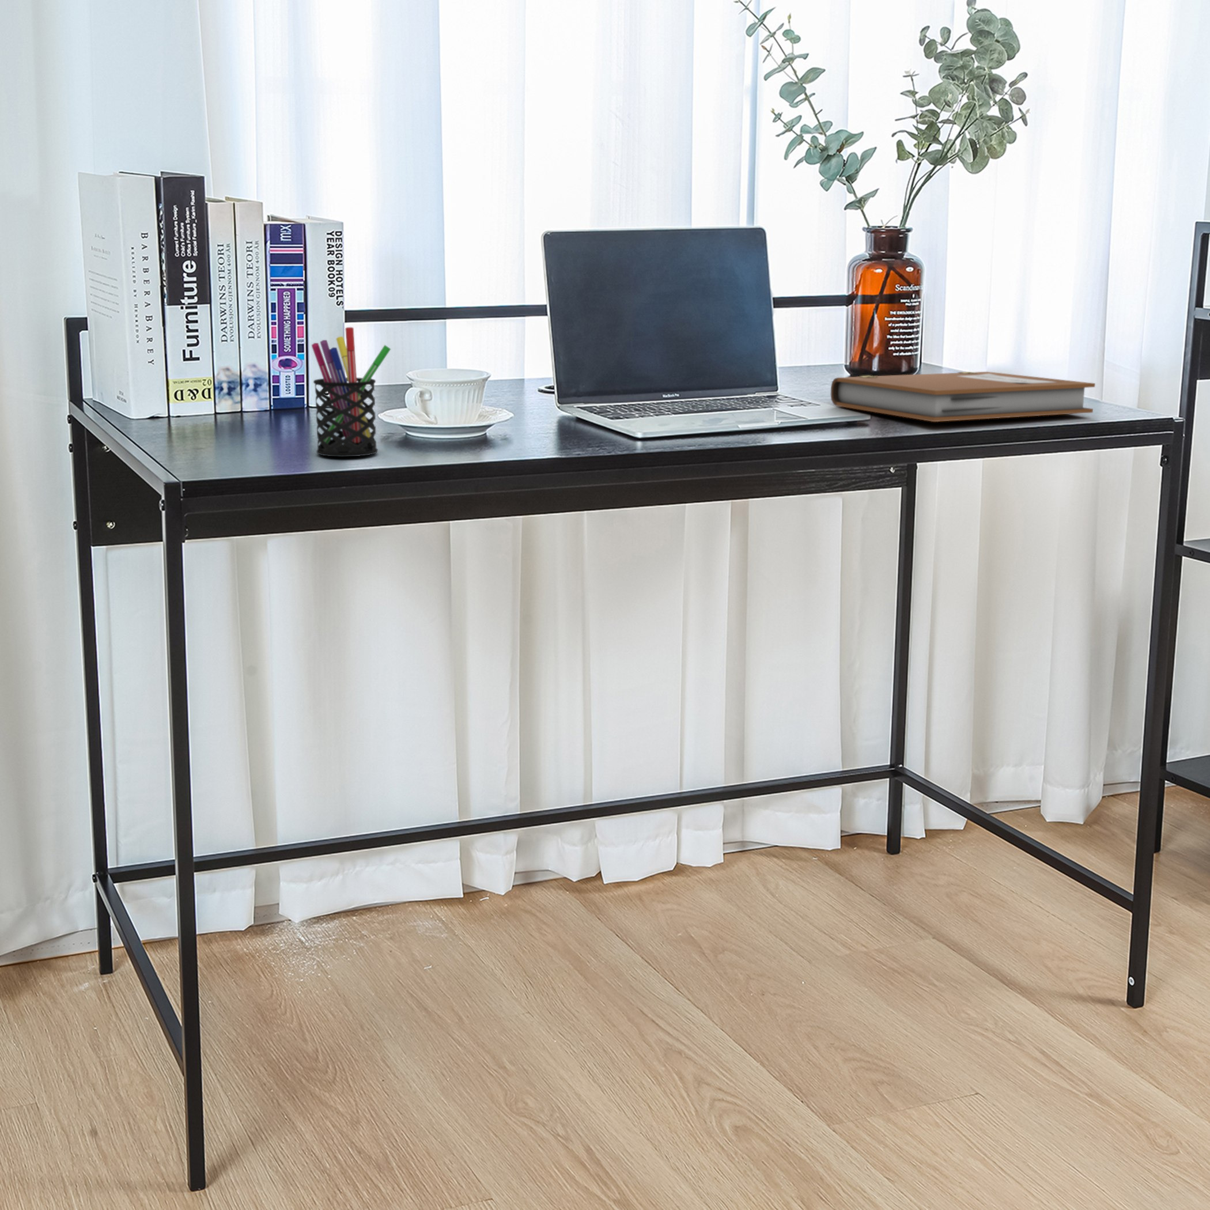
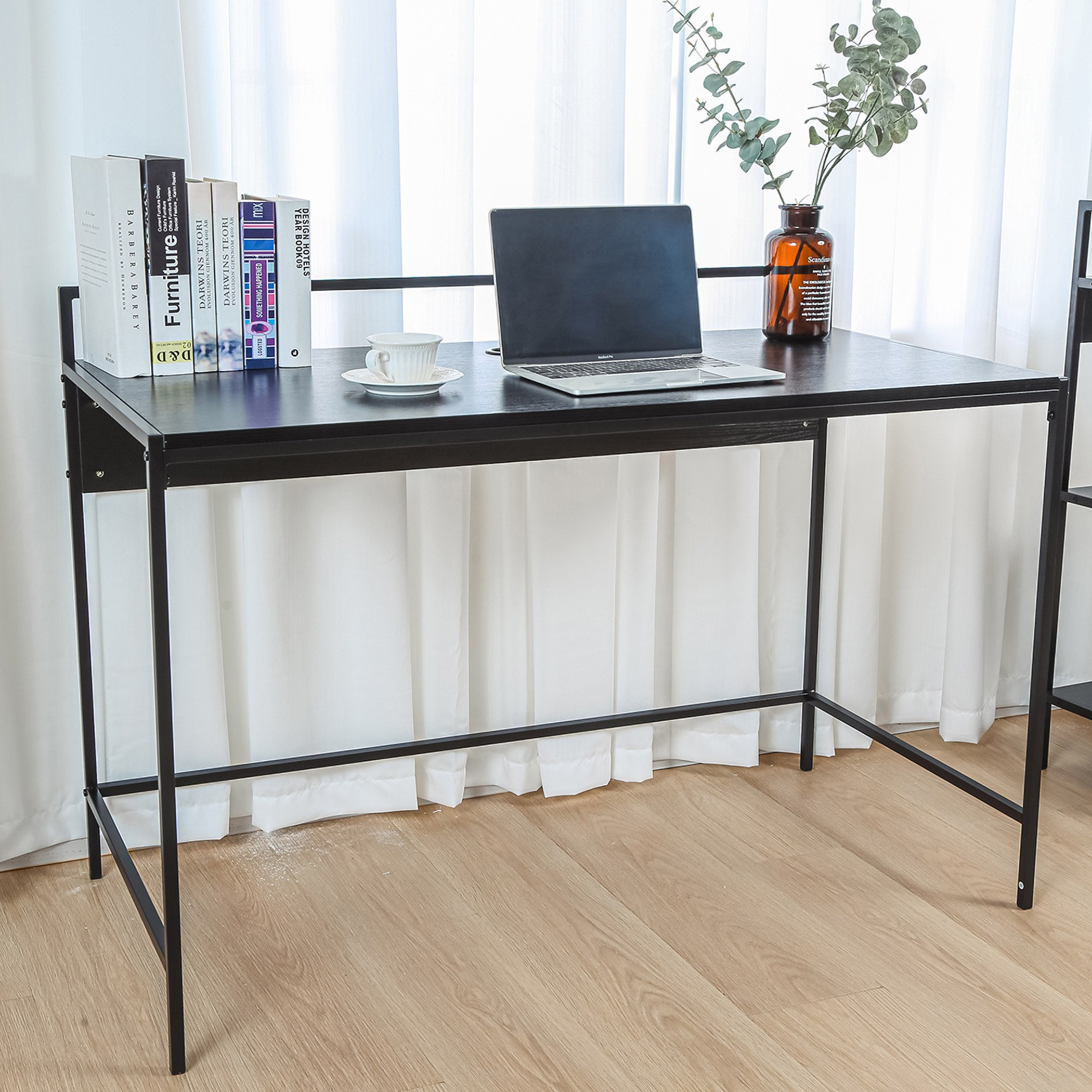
- notebook [830,371,1096,422]
- pen holder [311,327,391,458]
